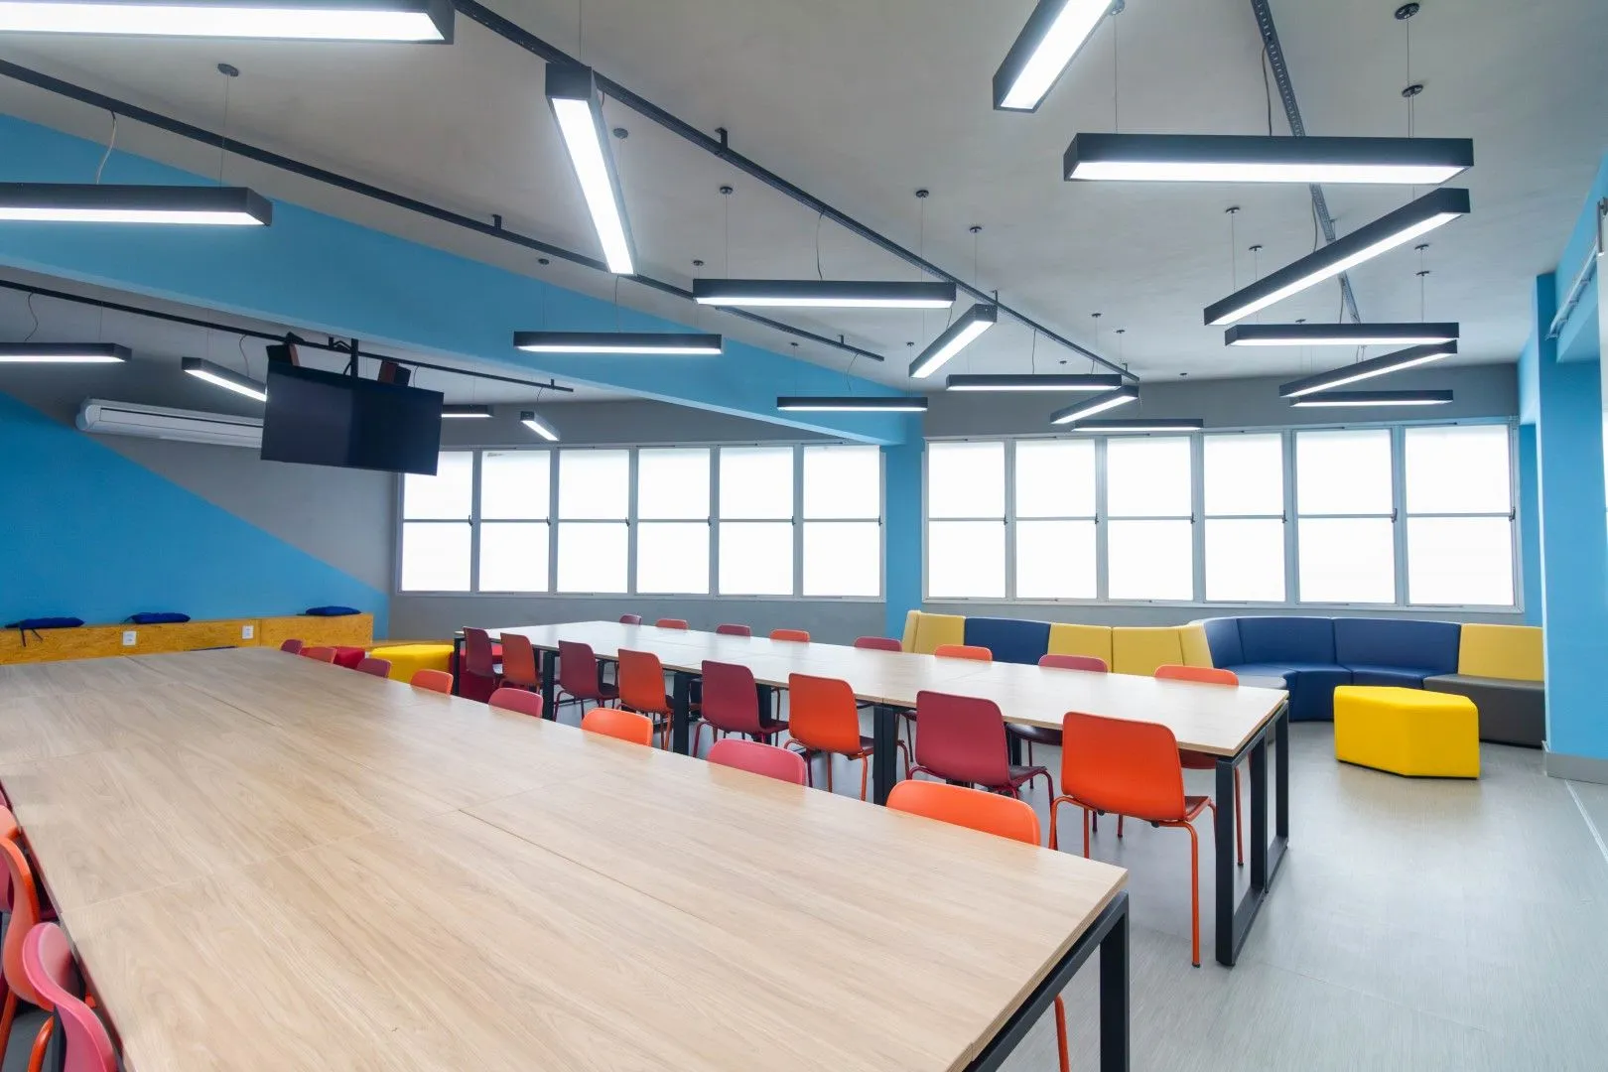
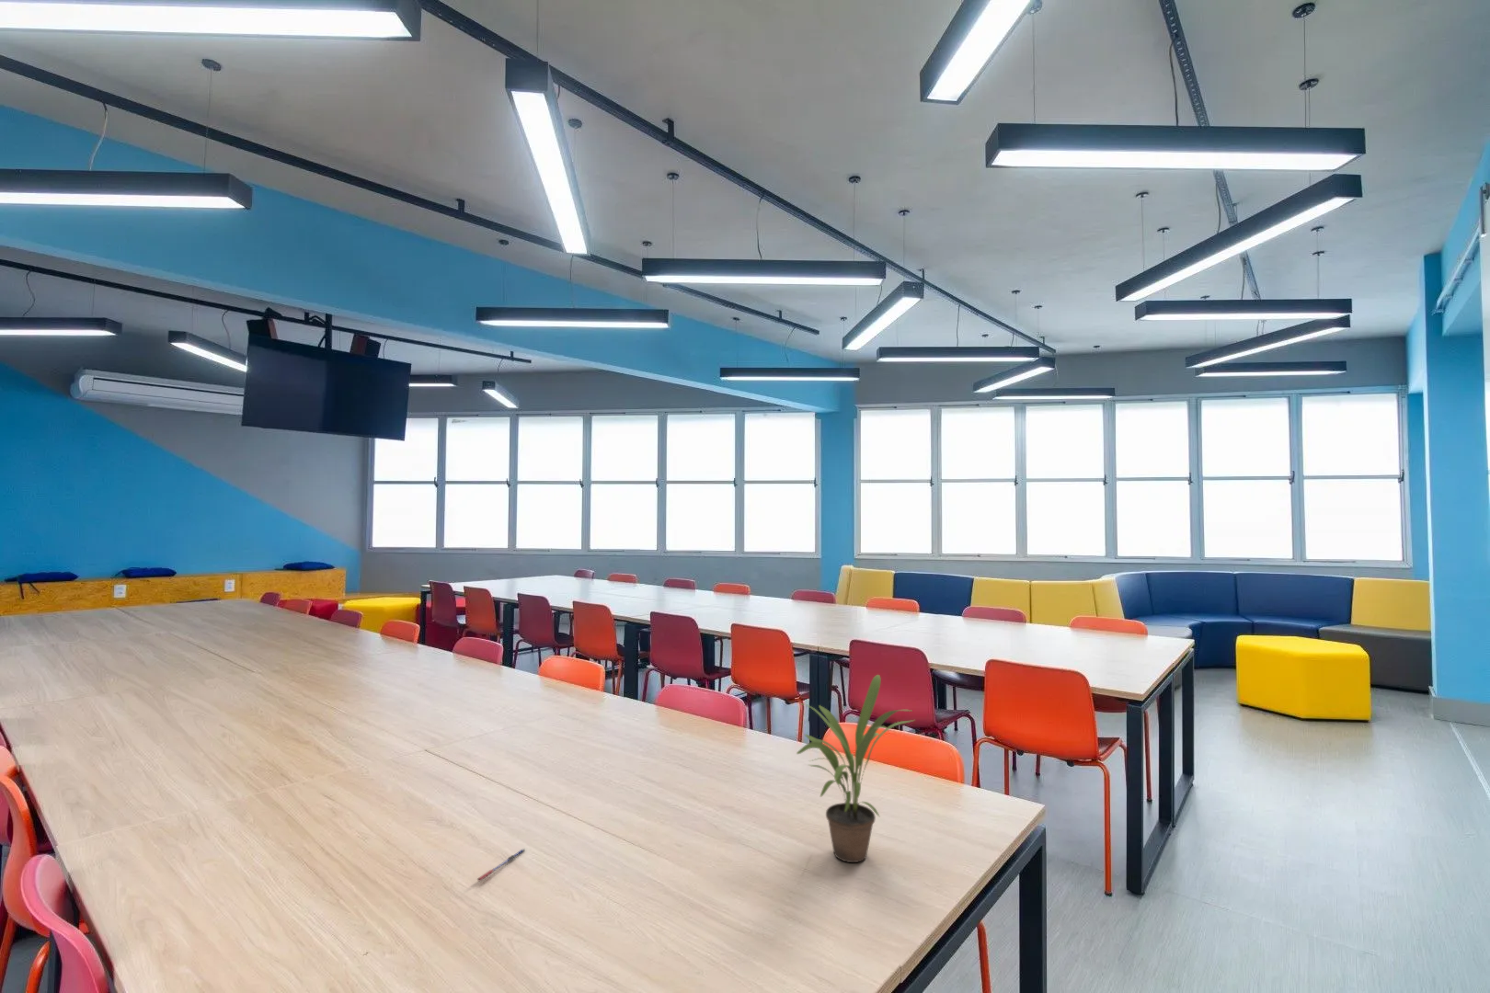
+ potted plant [796,674,916,863]
+ pen [477,848,527,882]
